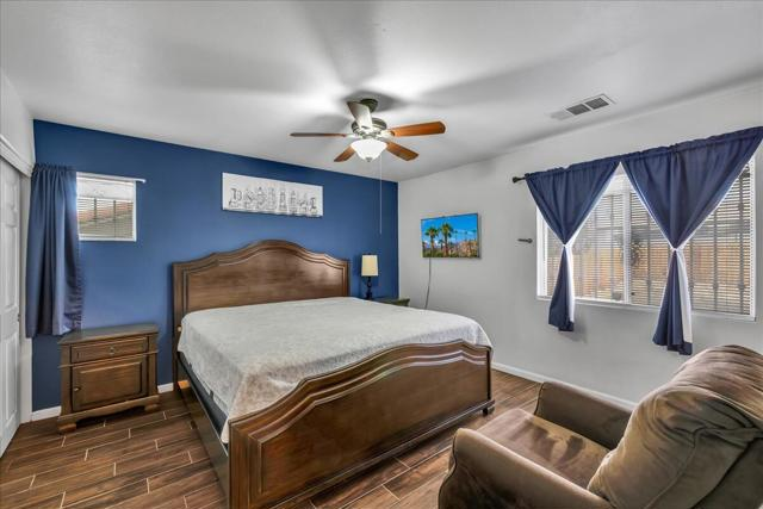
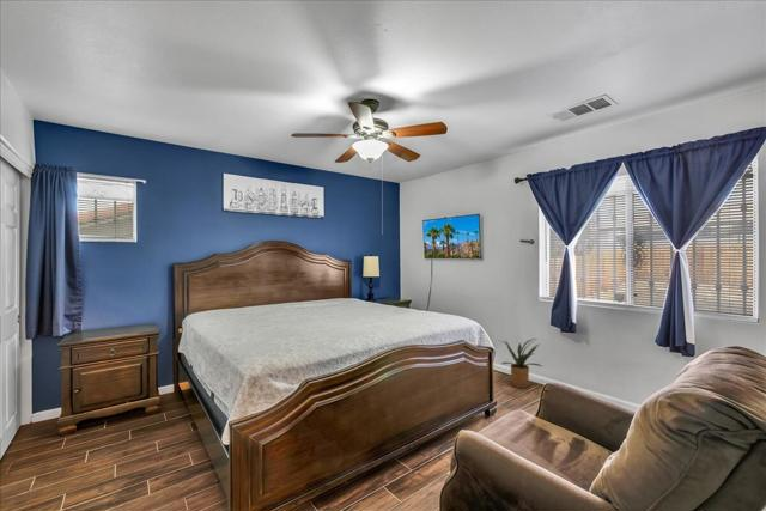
+ house plant [497,337,542,389]
